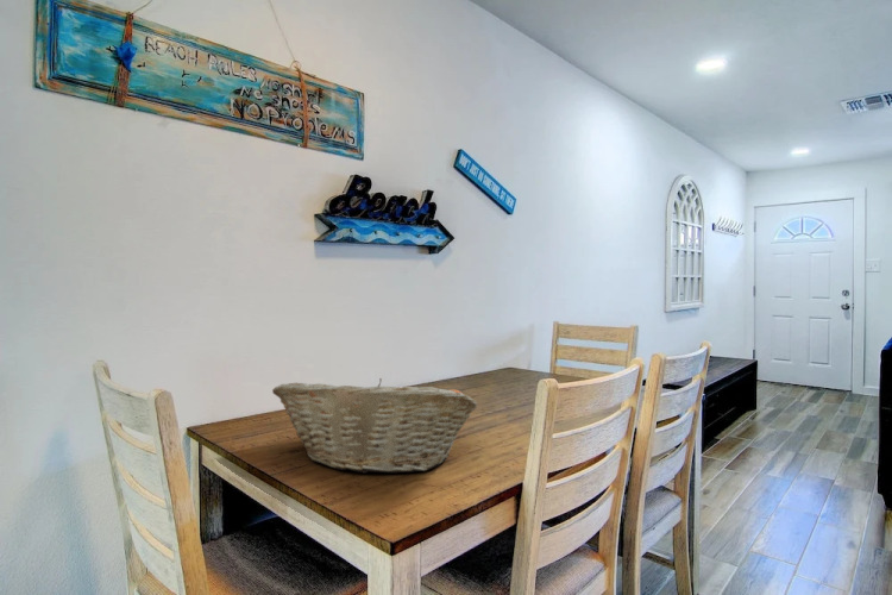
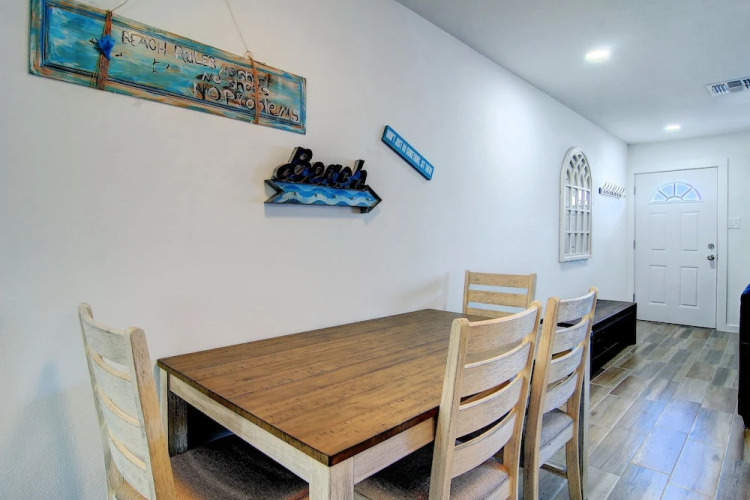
- fruit basket [271,377,478,475]
